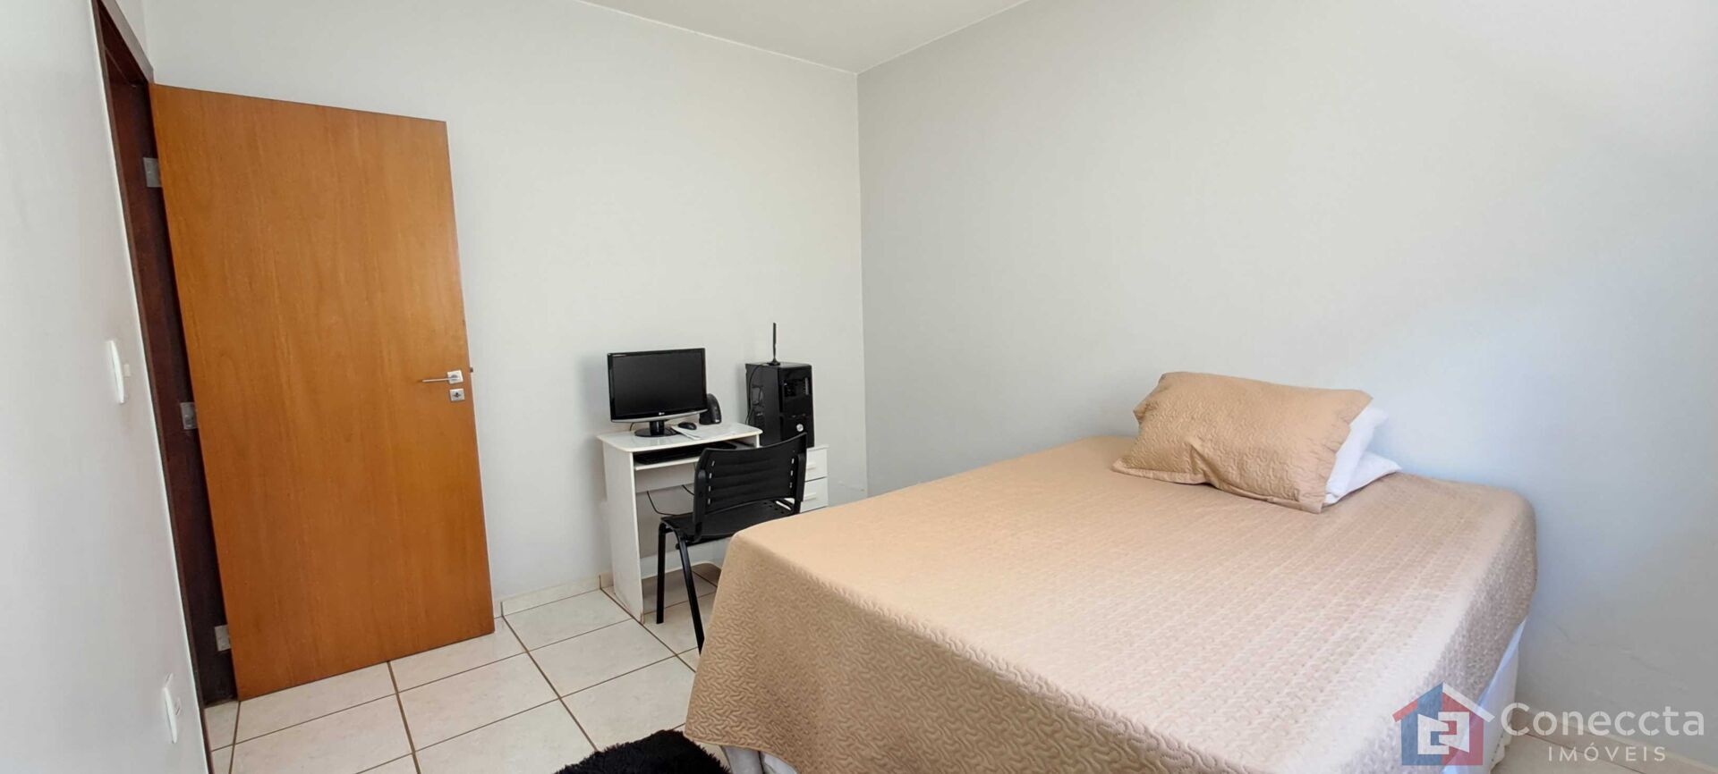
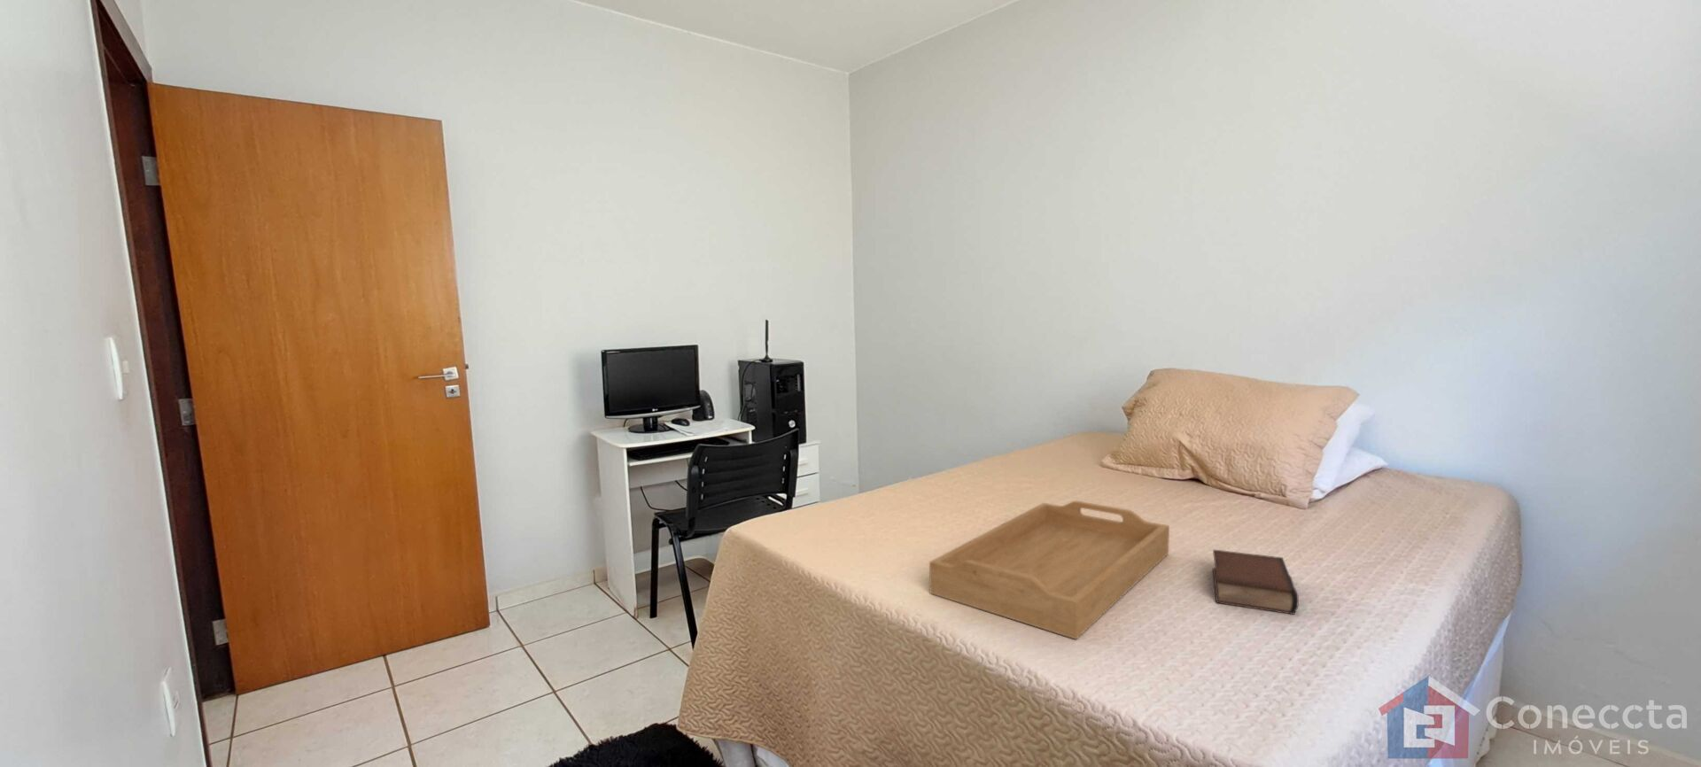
+ serving tray [929,500,1171,640]
+ book [1212,549,1300,615]
